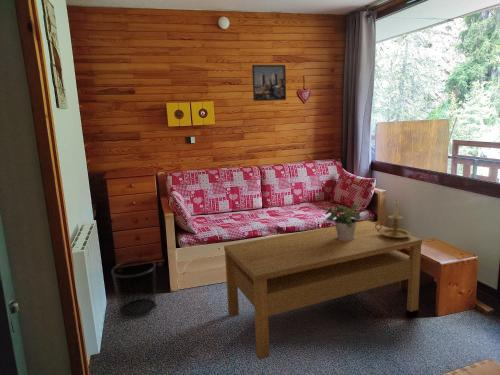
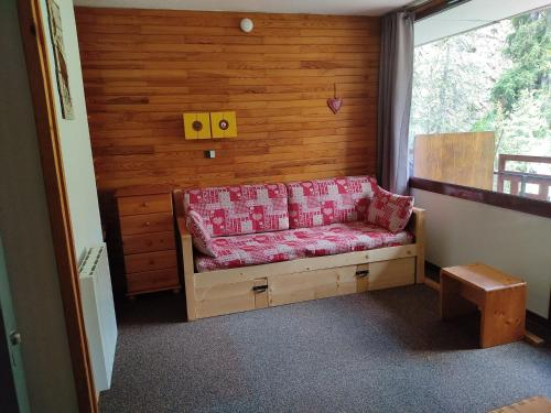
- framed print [251,64,287,102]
- coffee table [223,220,423,360]
- potted plant [323,203,362,241]
- candle holder [375,199,412,238]
- waste bin [110,258,158,319]
